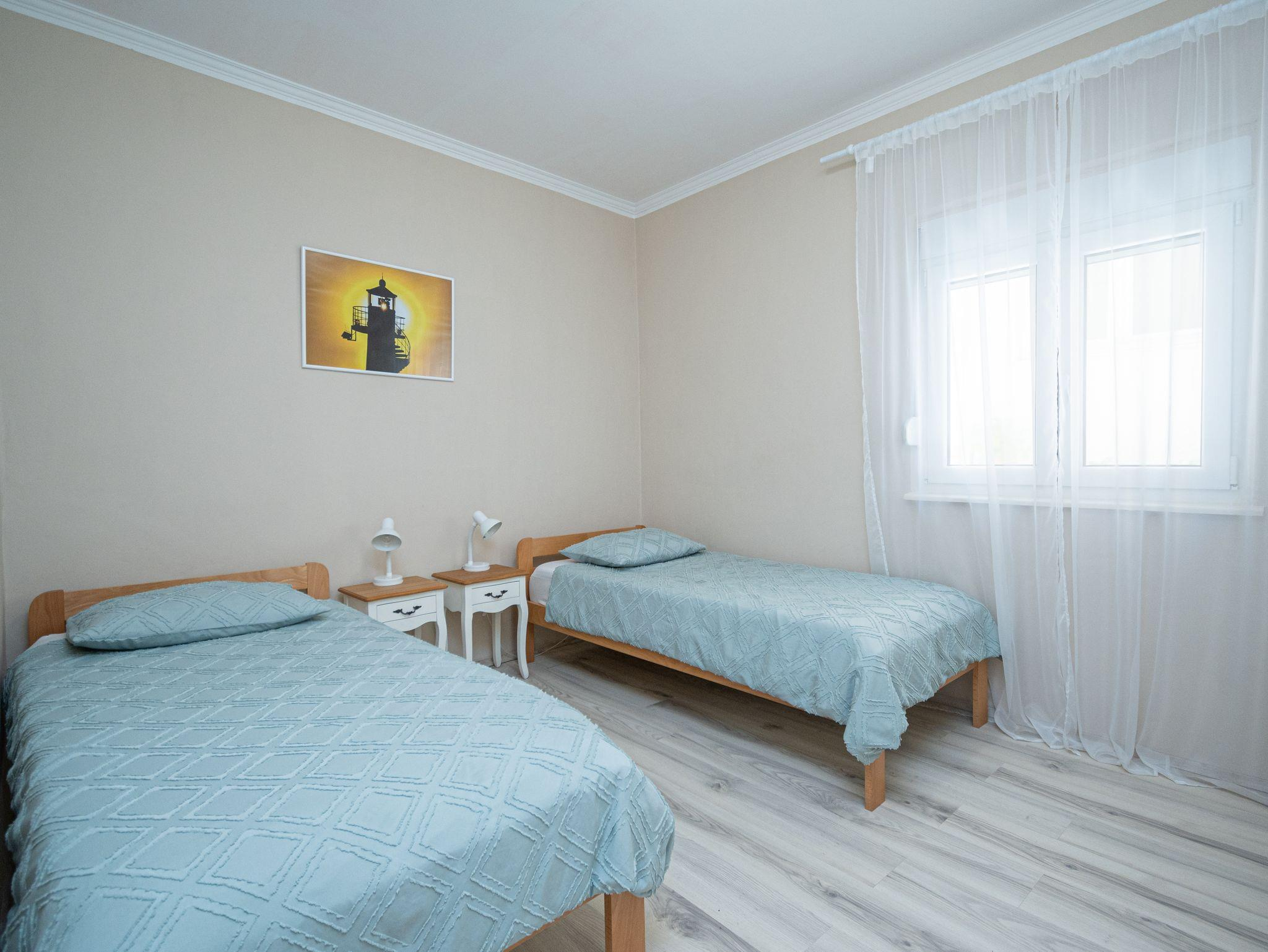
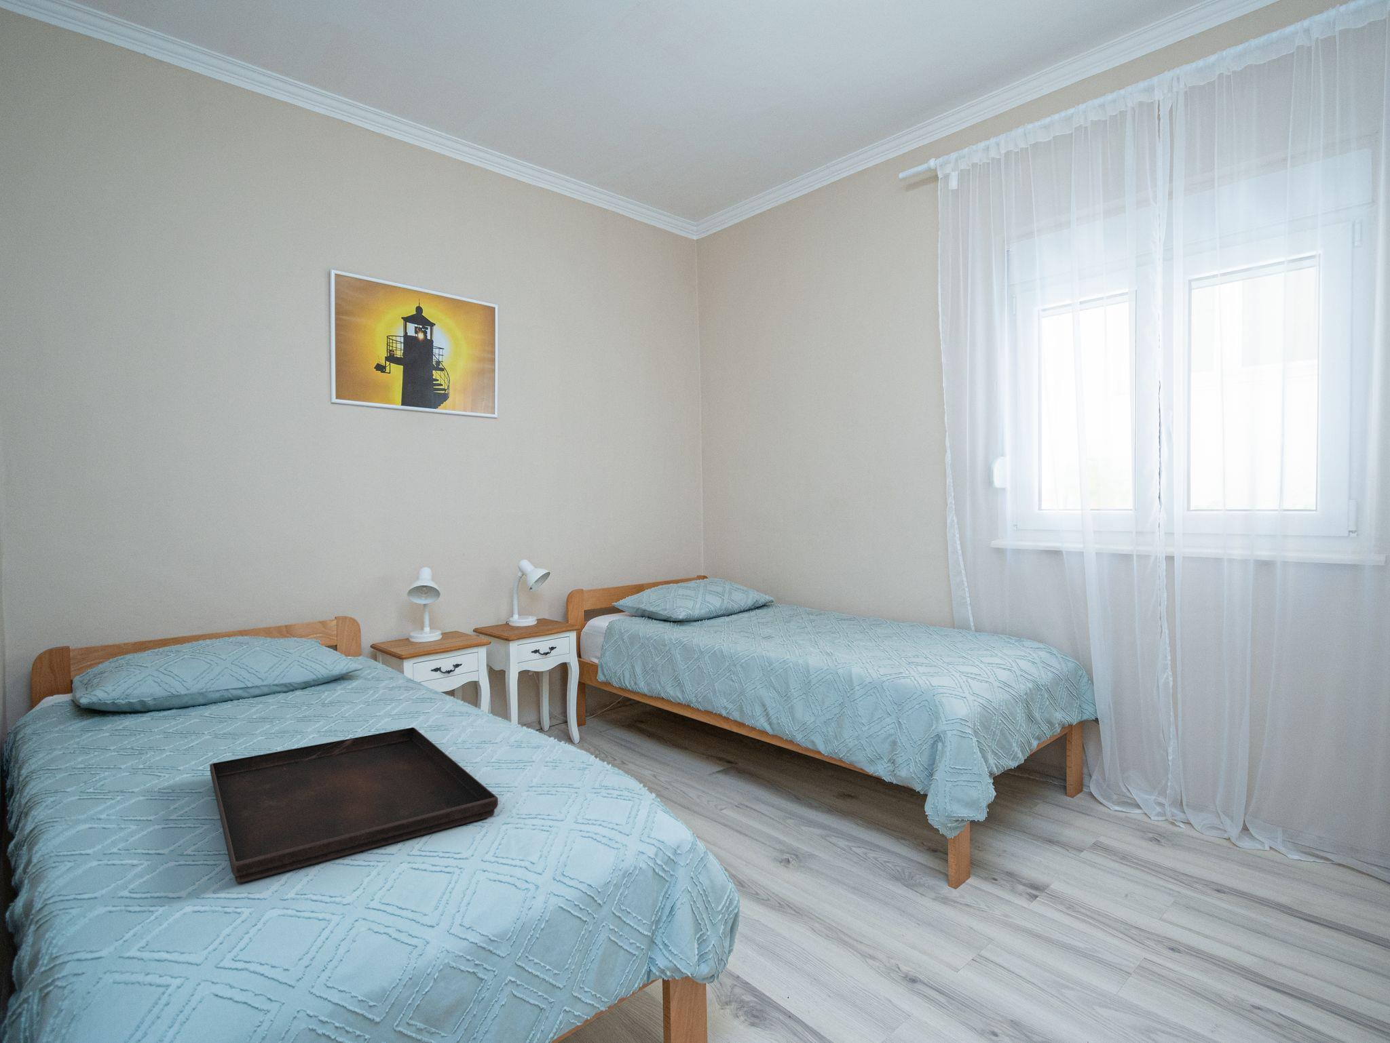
+ serving tray [209,727,499,884]
